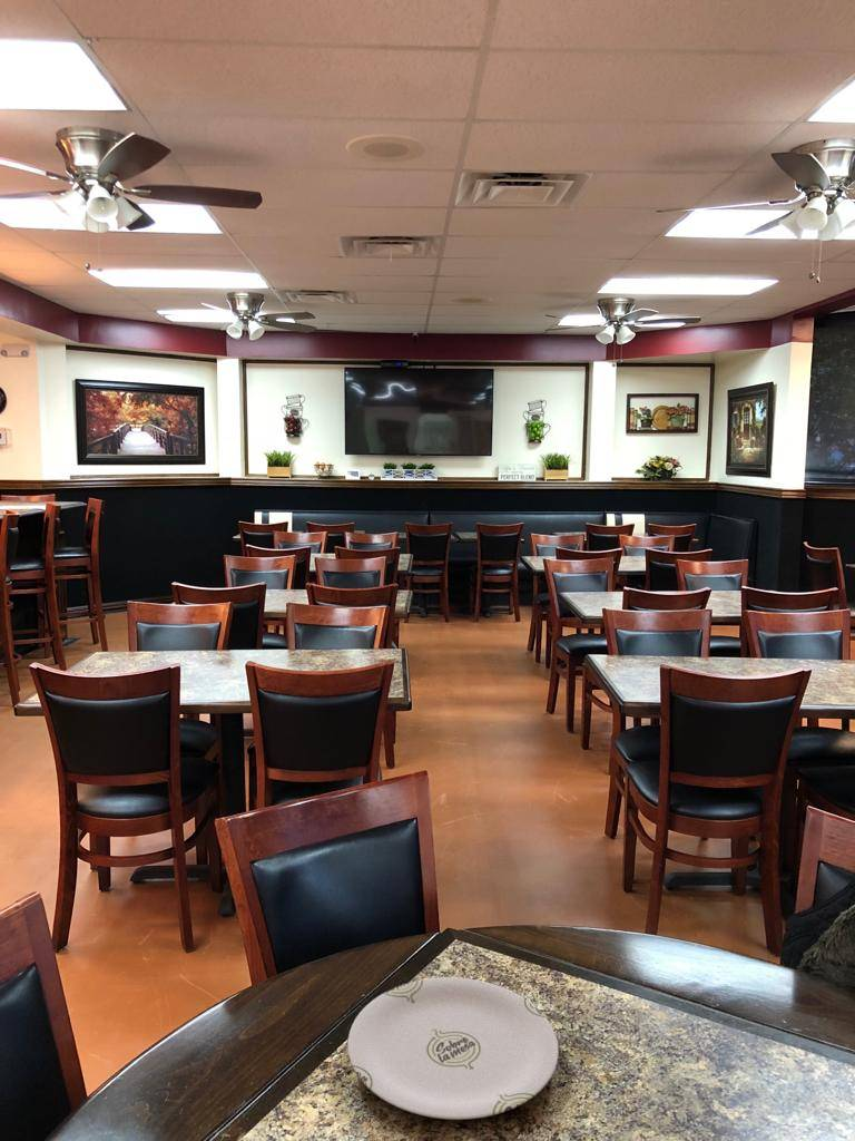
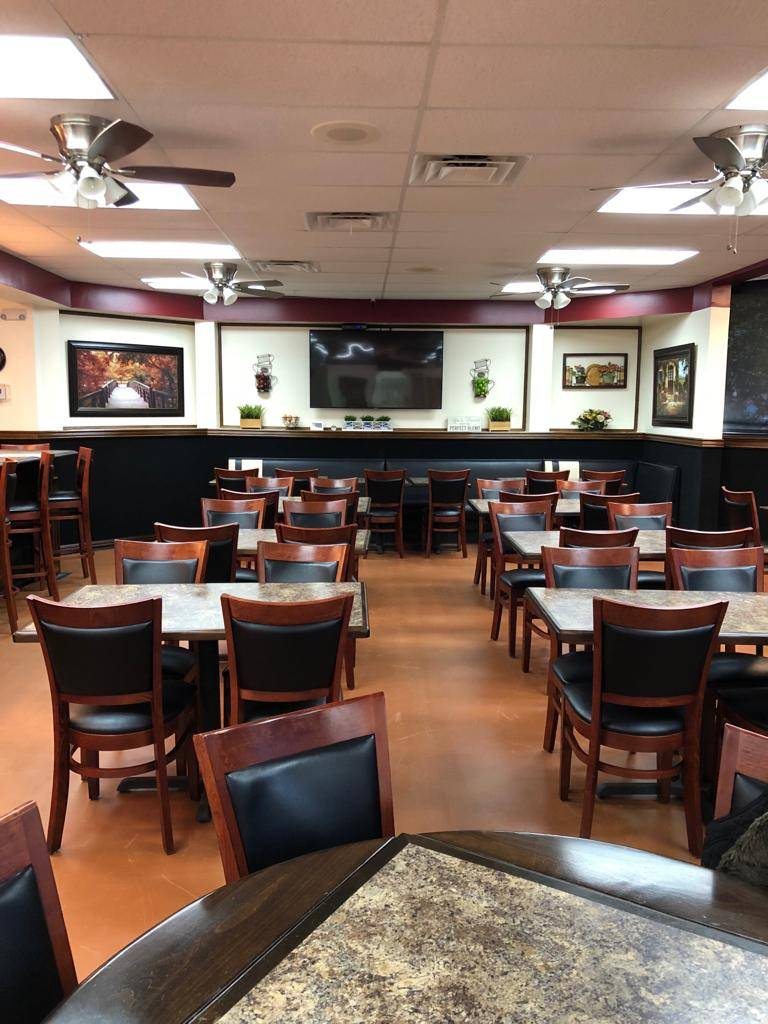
- plate [346,976,560,1121]
